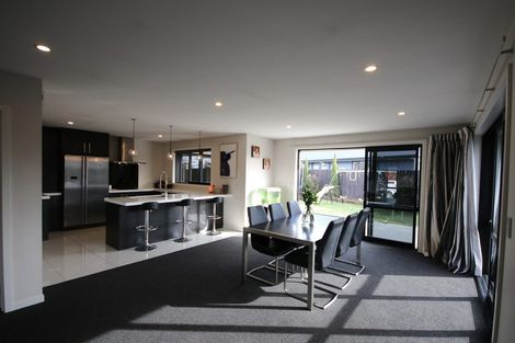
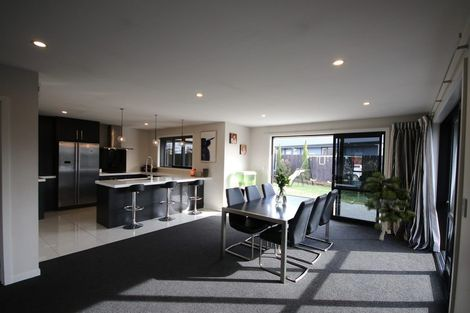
+ indoor plant [362,171,418,241]
